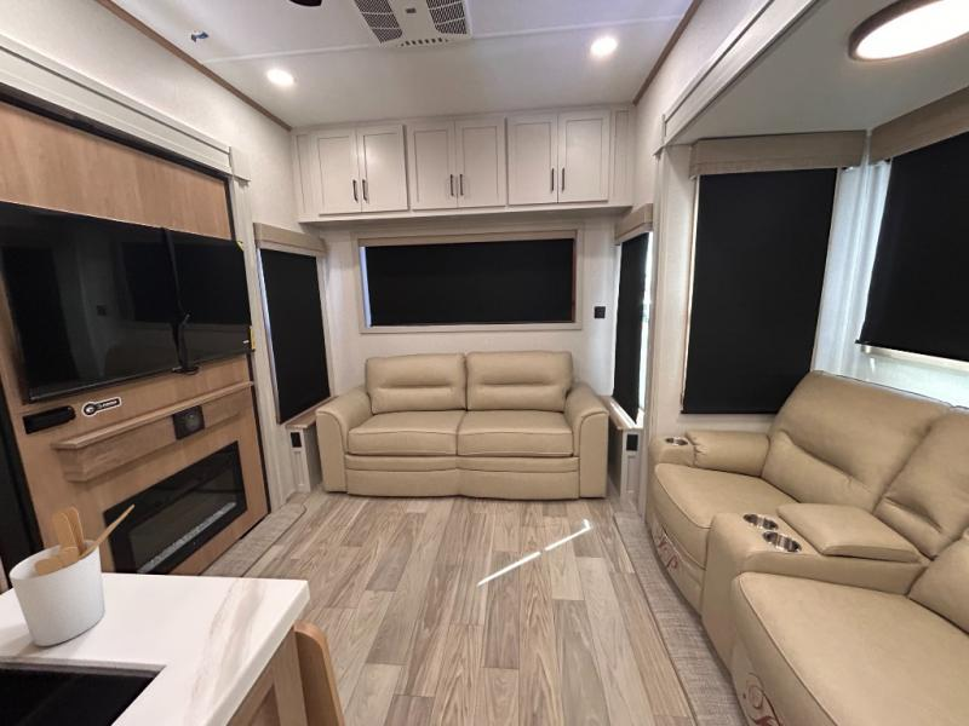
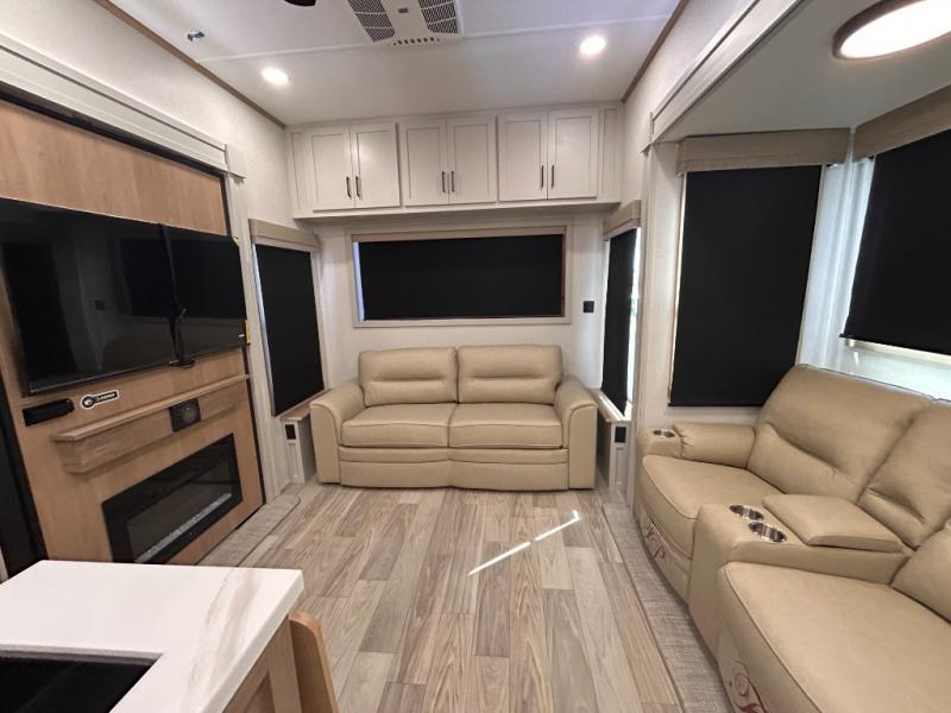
- utensil holder [8,503,134,647]
